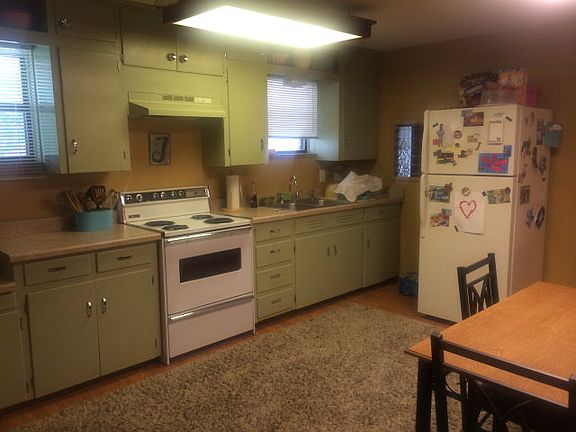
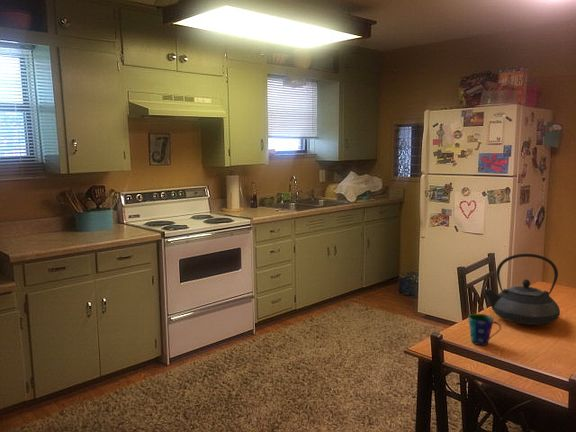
+ teapot [483,253,561,326]
+ cup [467,313,502,346]
